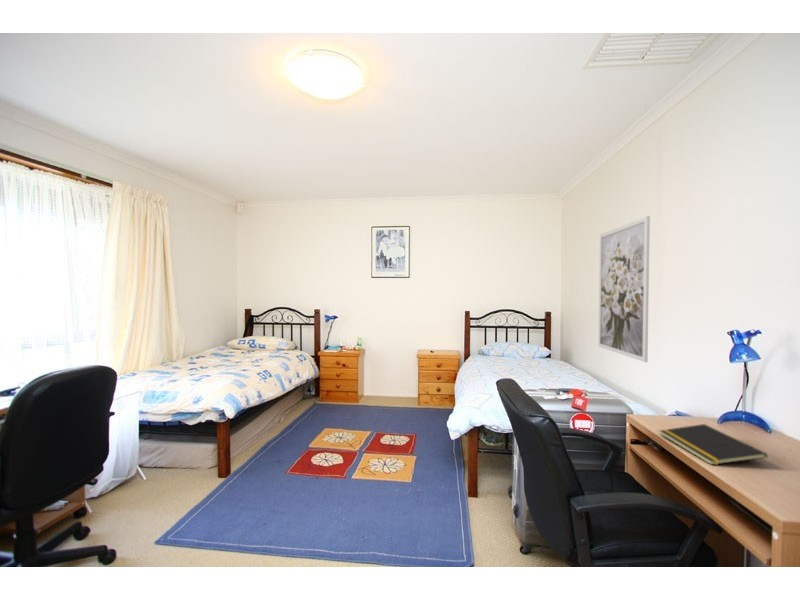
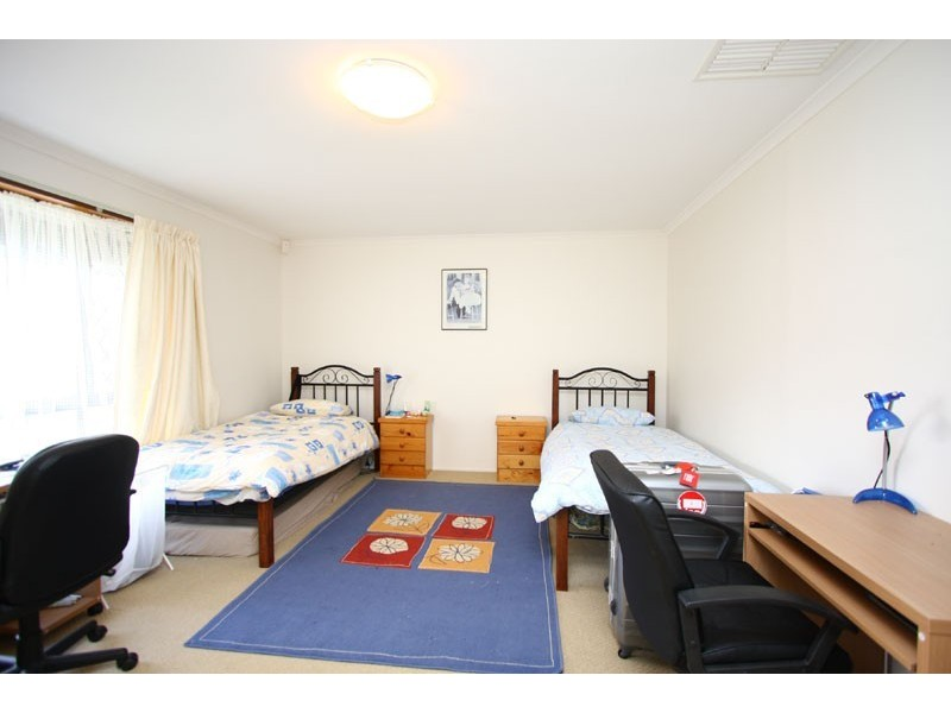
- wall art [597,215,651,363]
- notepad [659,423,768,466]
